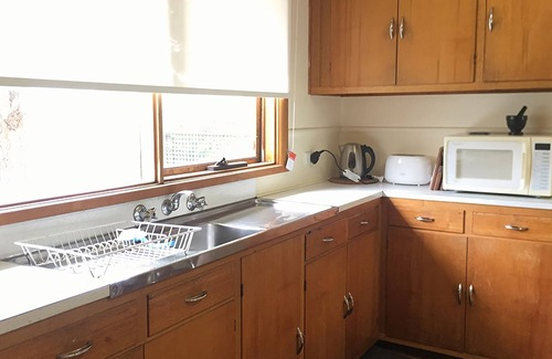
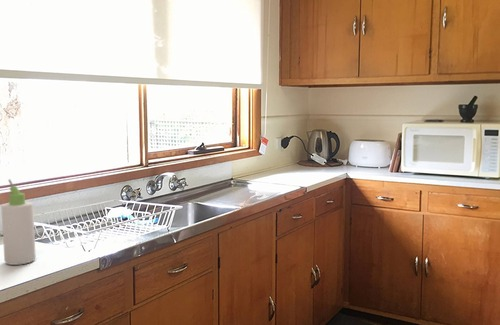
+ bottle [0,178,37,266]
